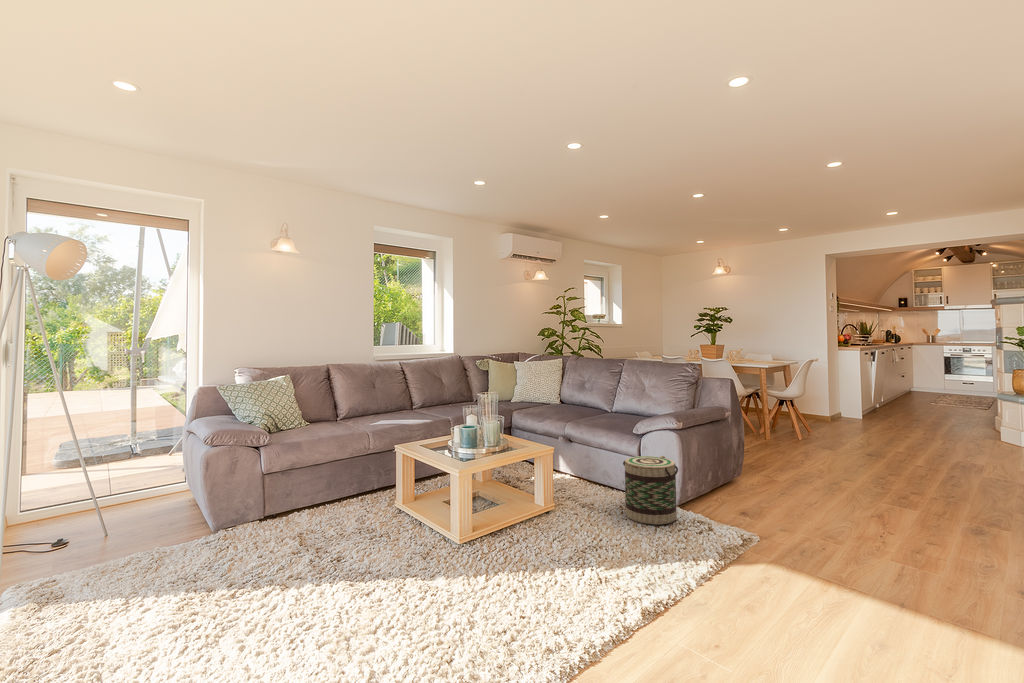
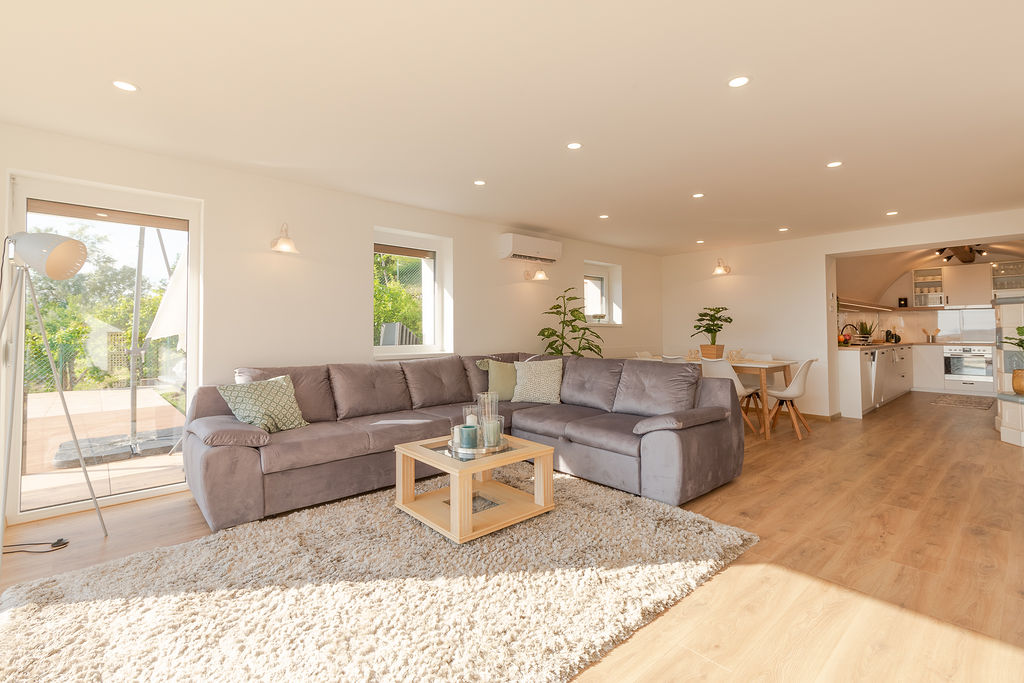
- basket [622,455,679,525]
